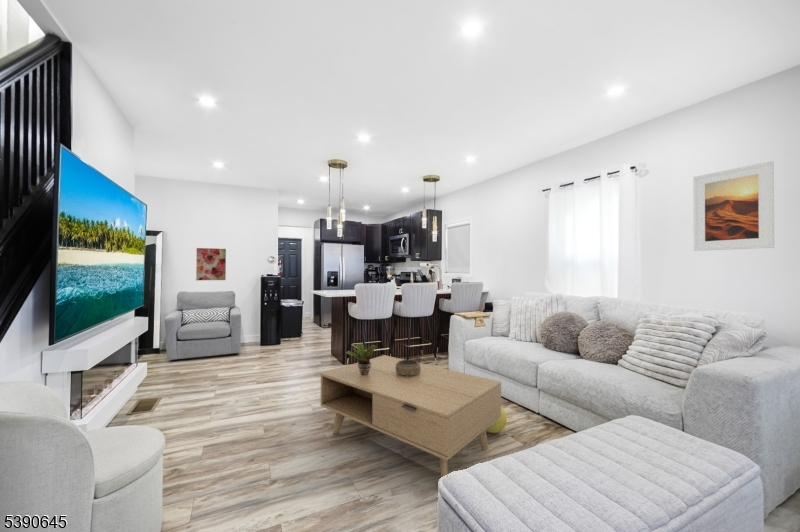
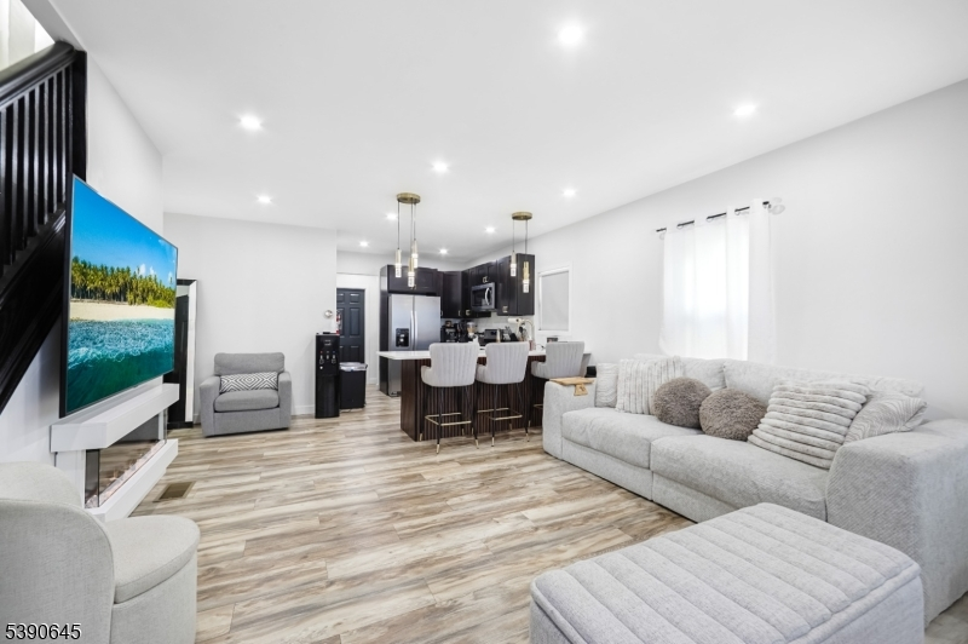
- decorative ball [486,405,508,434]
- potted plant [345,343,378,375]
- wall art [195,247,227,281]
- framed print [692,160,775,252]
- coffee table [319,354,502,478]
- decorative bowl [396,359,421,378]
